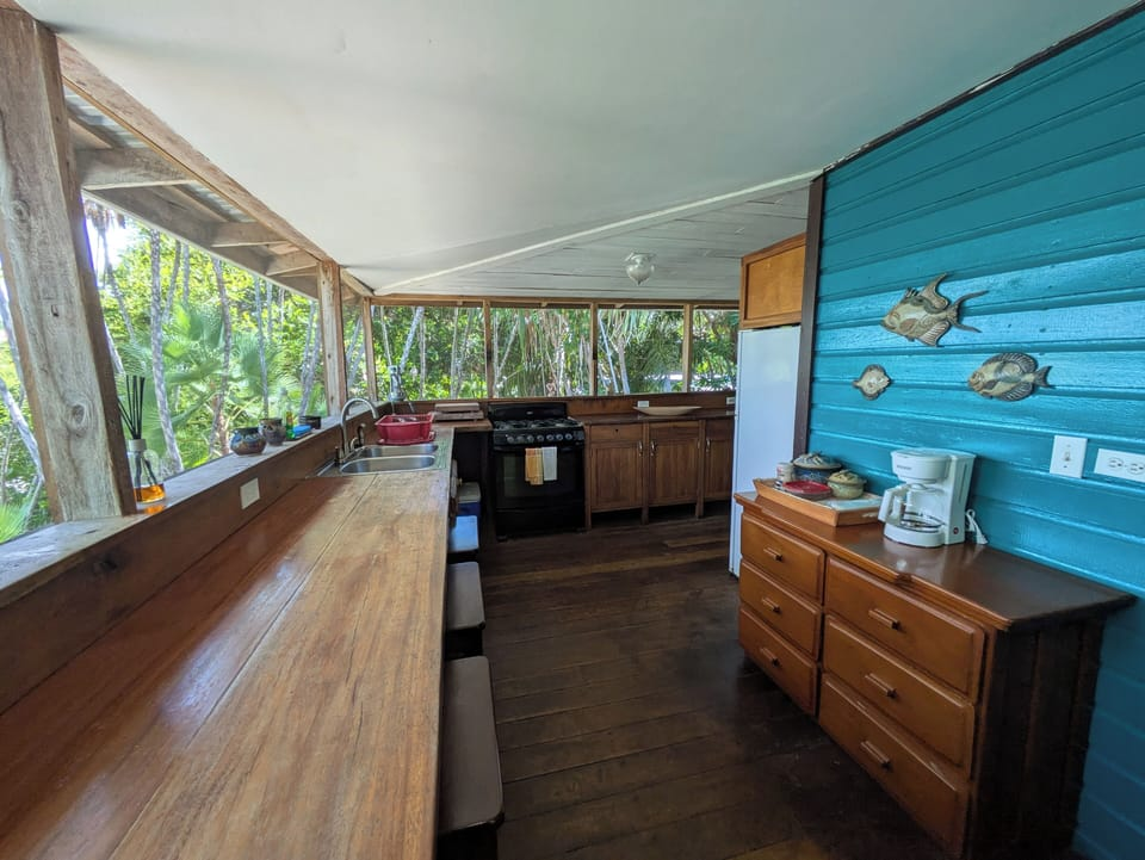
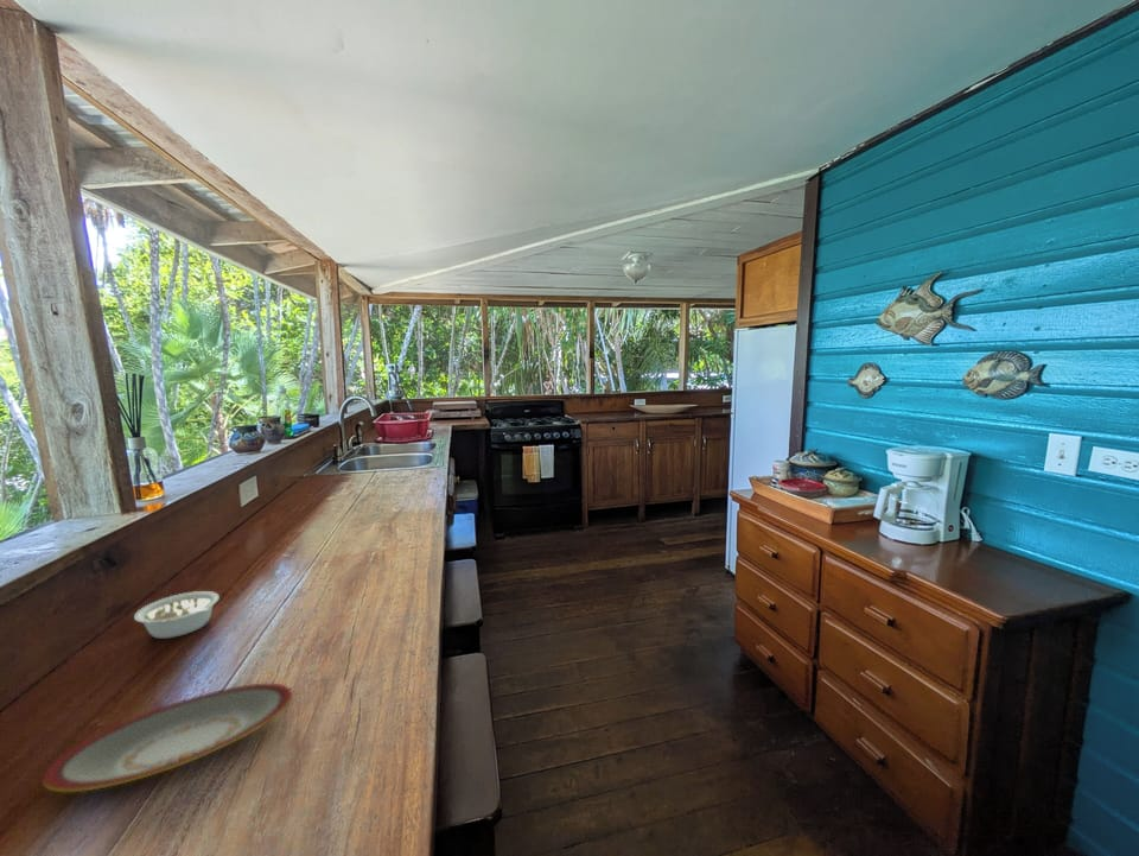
+ plate [42,683,294,793]
+ legume [133,590,221,640]
